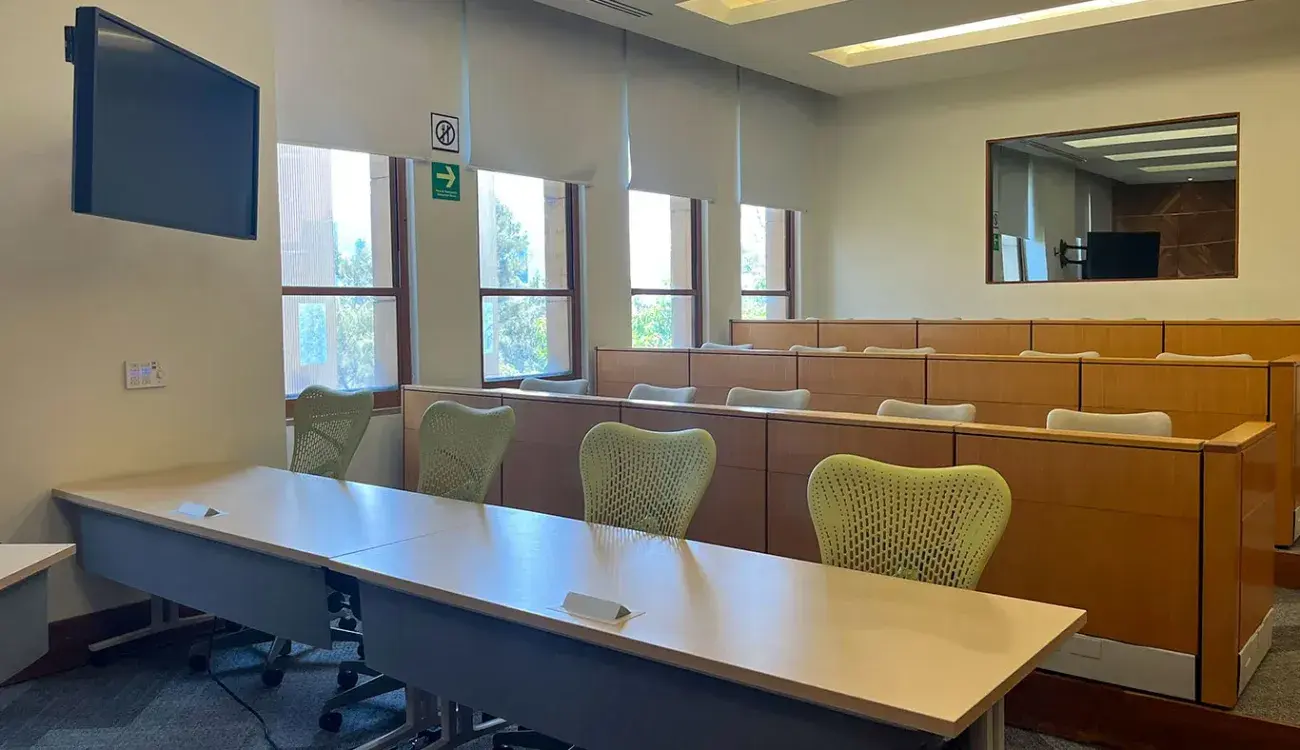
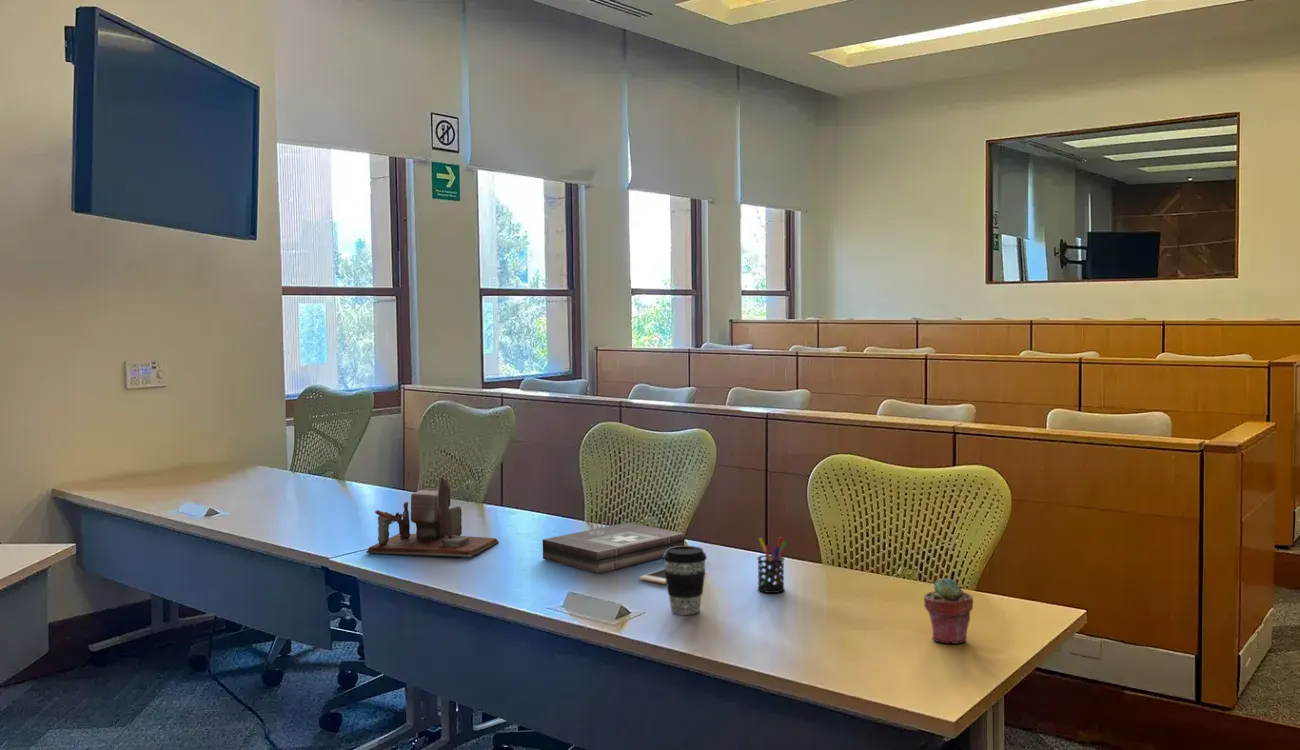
+ coffee cup [662,545,708,616]
+ first aid kit [542,522,685,574]
+ pen holder [756,536,787,594]
+ desk organizer [365,476,500,558]
+ potted succulent [923,577,974,645]
+ cell phone [639,567,666,585]
